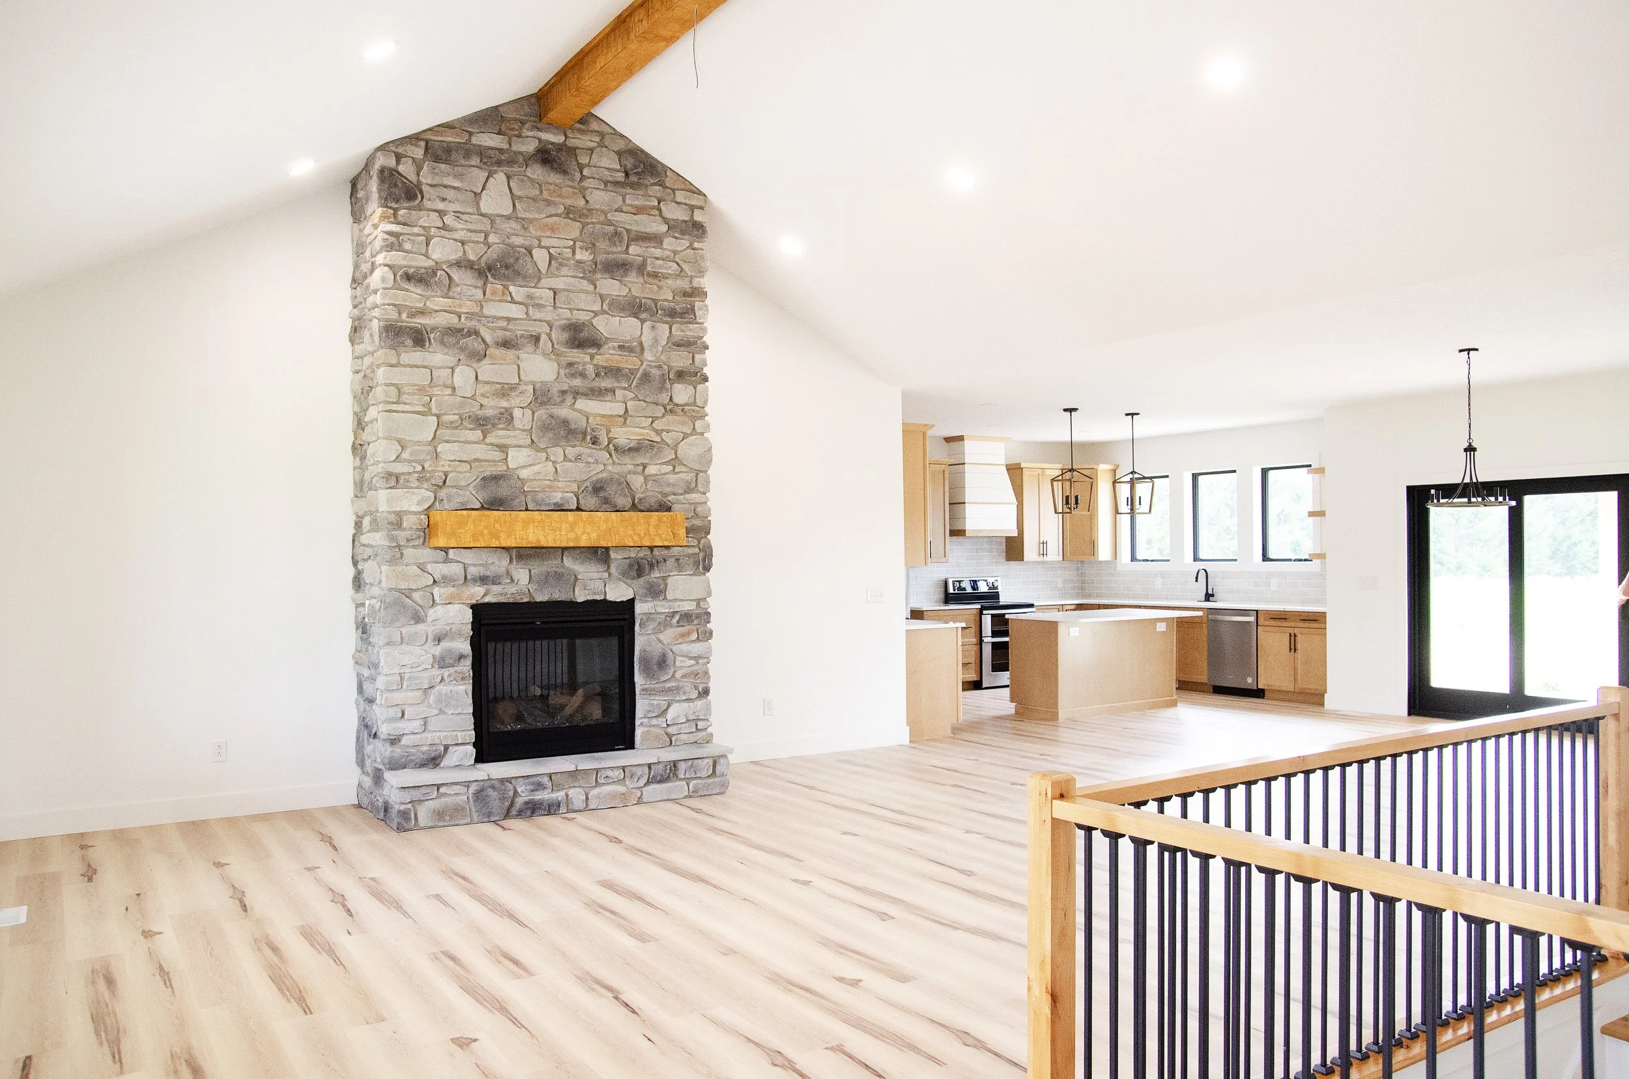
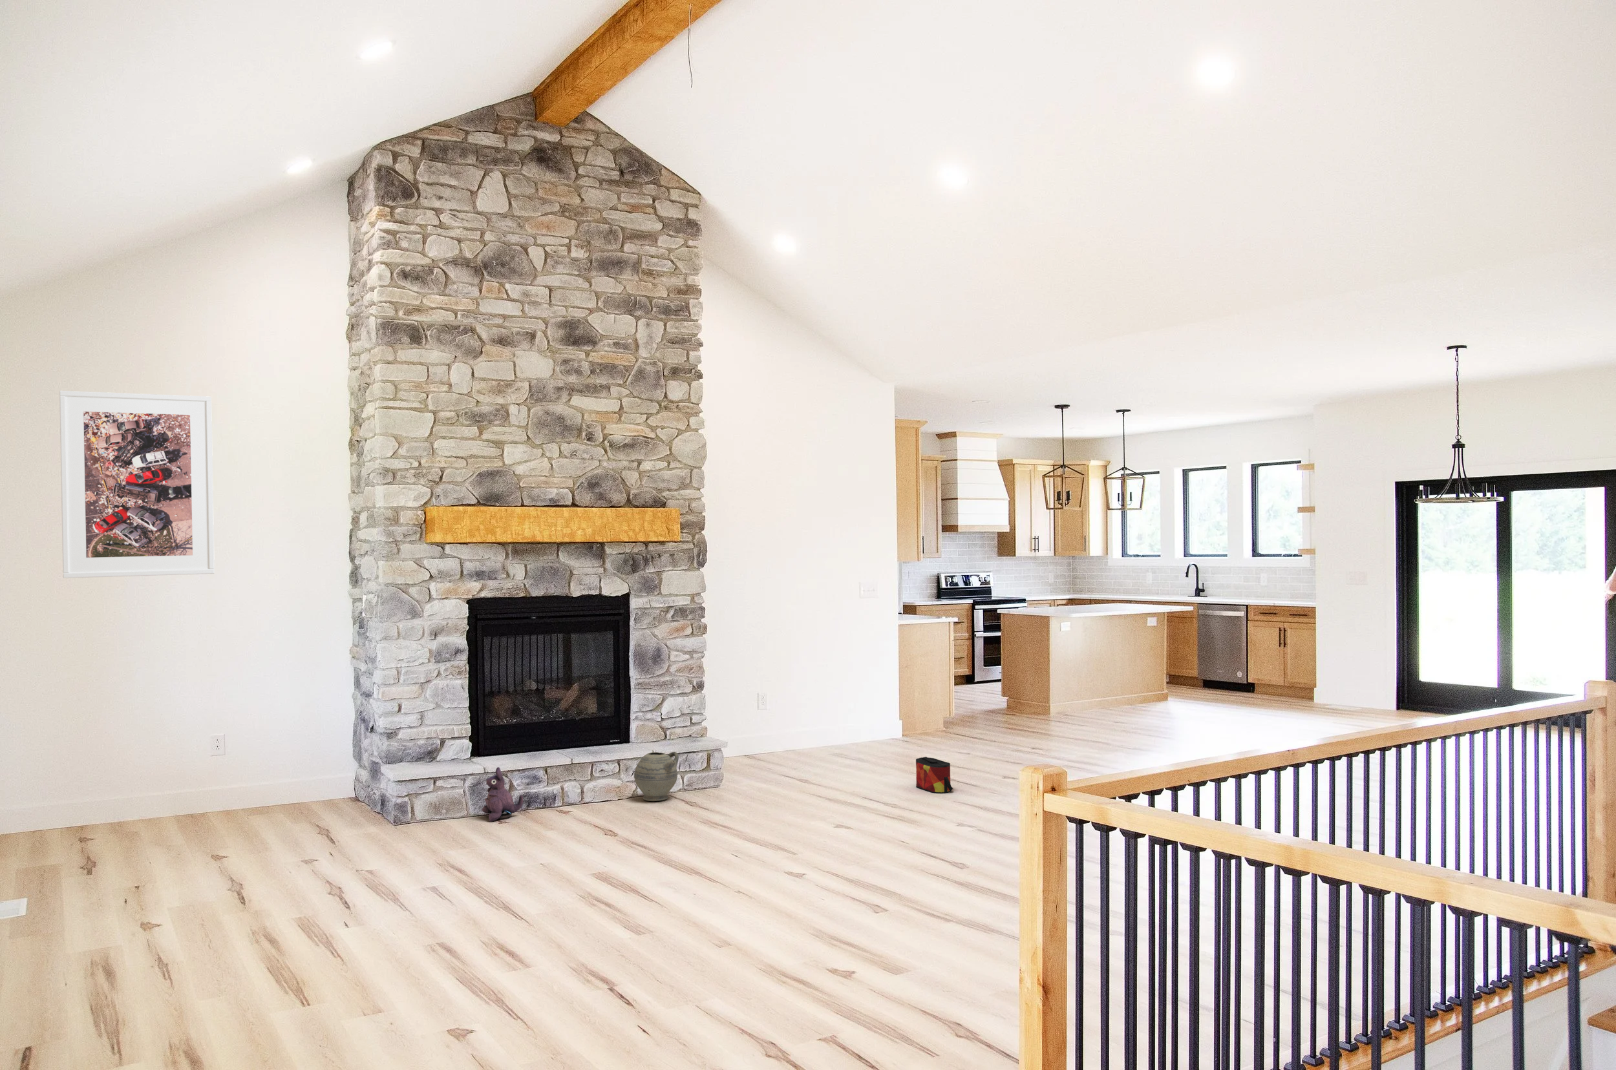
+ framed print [59,391,215,579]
+ plush toy [481,767,523,823]
+ ceramic jug [633,751,680,801]
+ bag [915,756,953,794]
